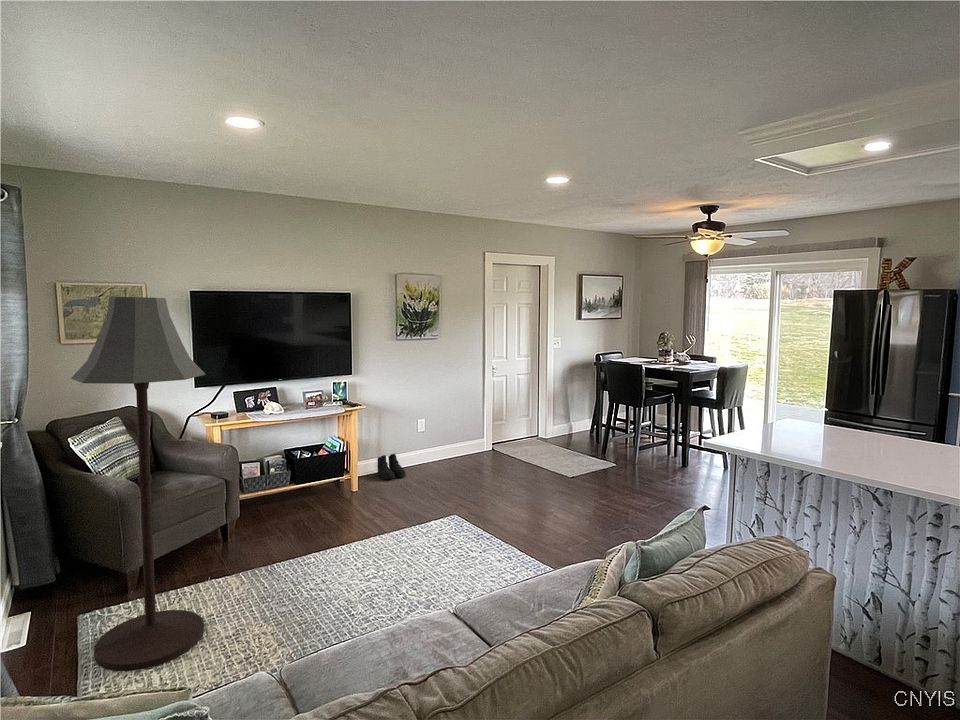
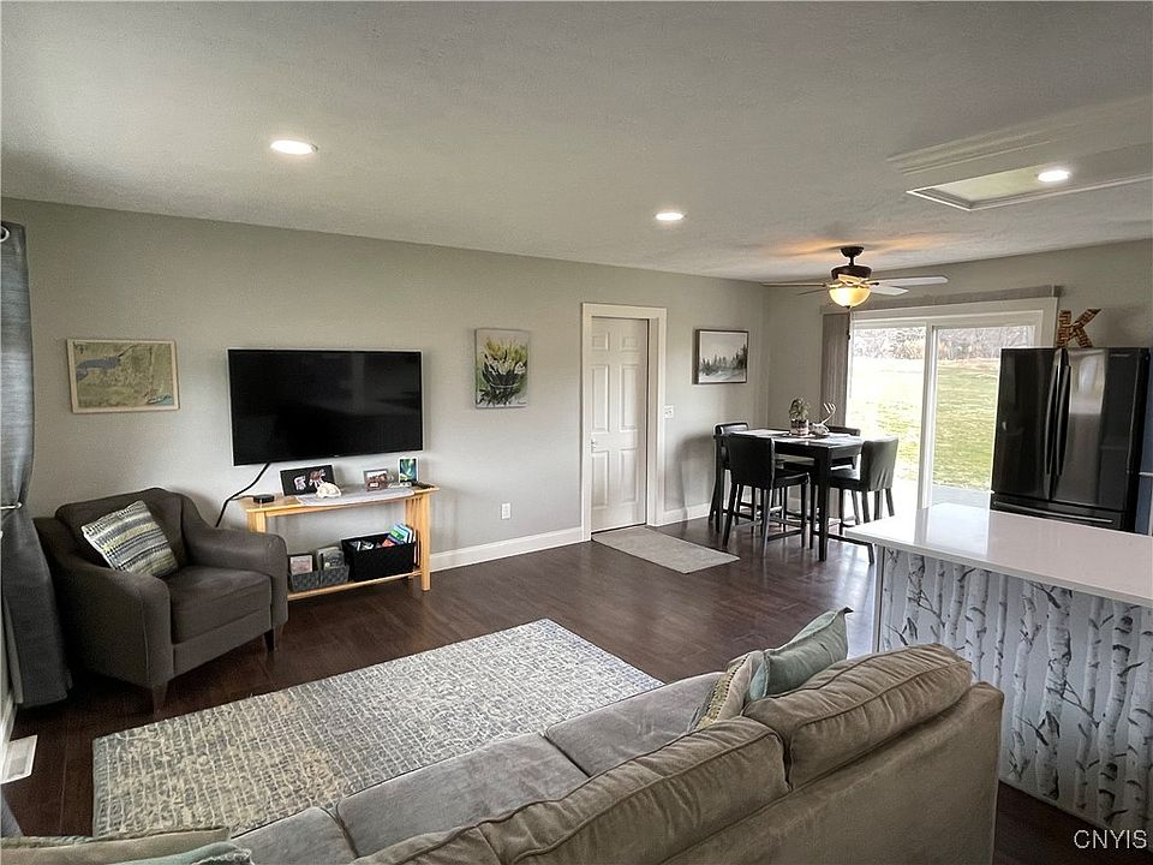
- boots [376,453,407,480]
- floor lamp [70,296,206,672]
